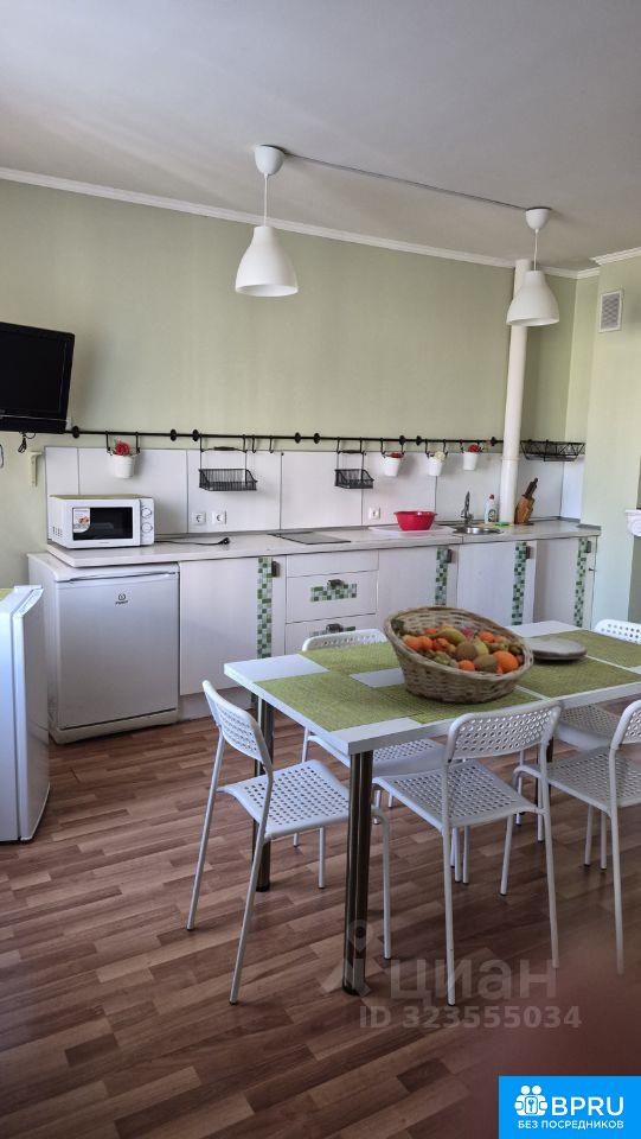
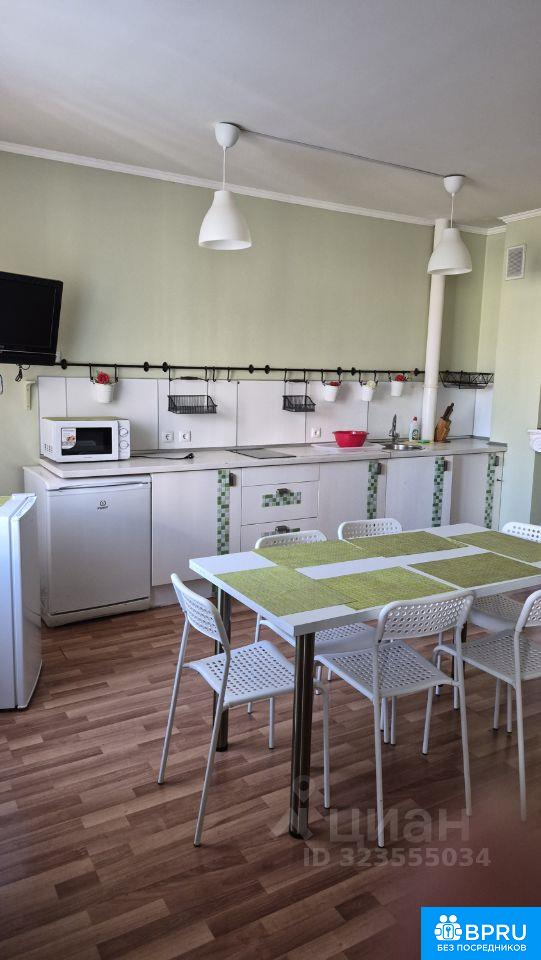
- plate [521,637,588,661]
- fruit basket [383,604,534,705]
